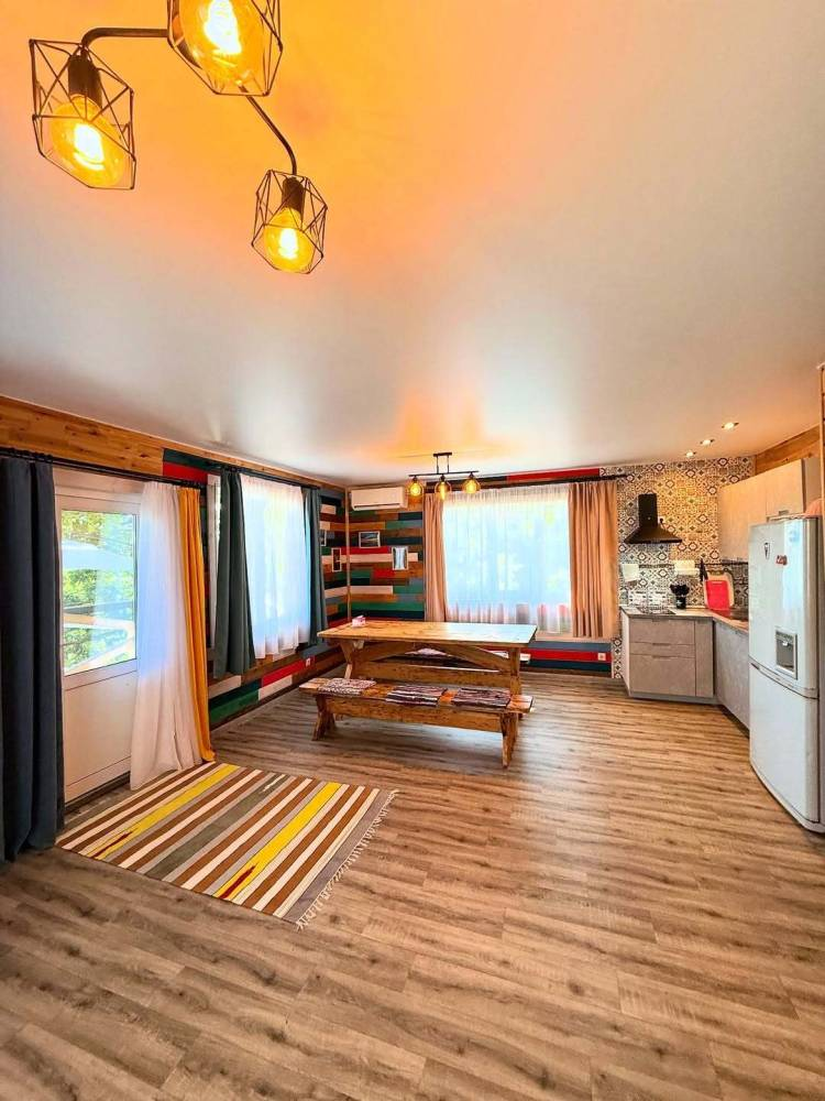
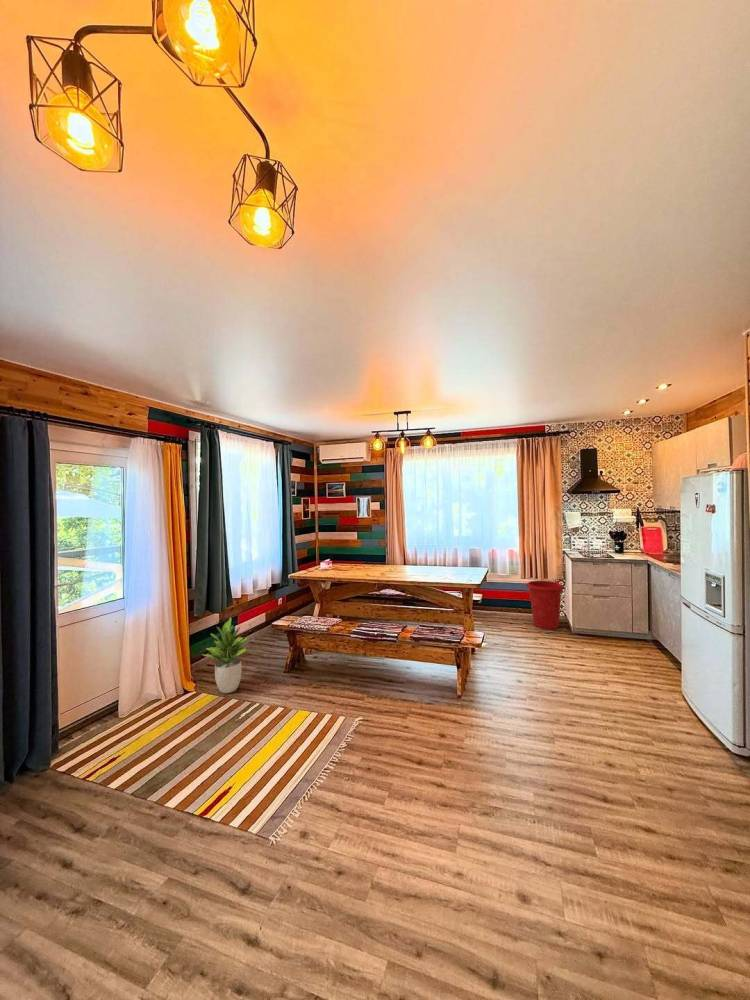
+ waste bin [525,580,566,630]
+ potted plant [201,616,248,694]
